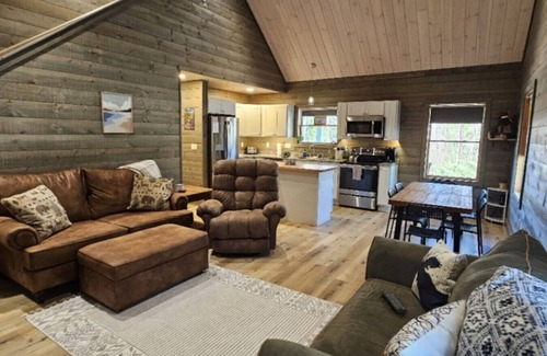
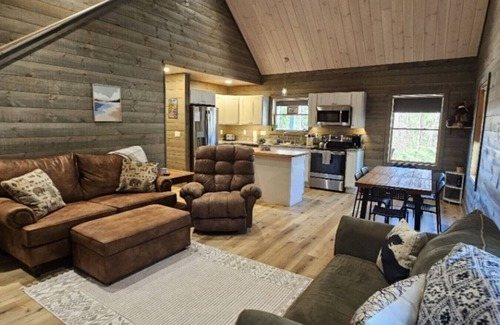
- remote control [381,290,408,314]
